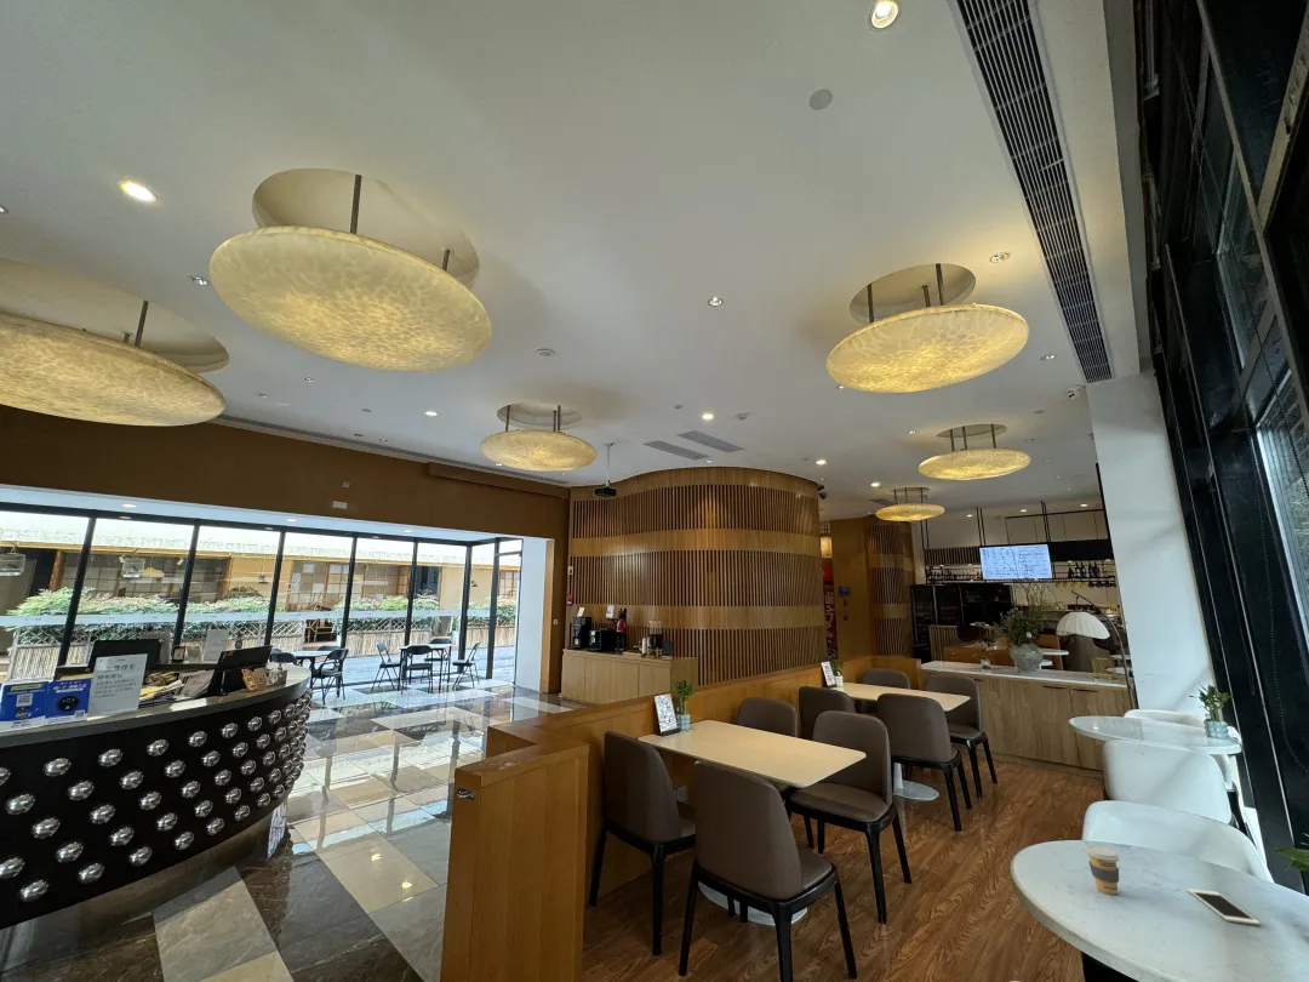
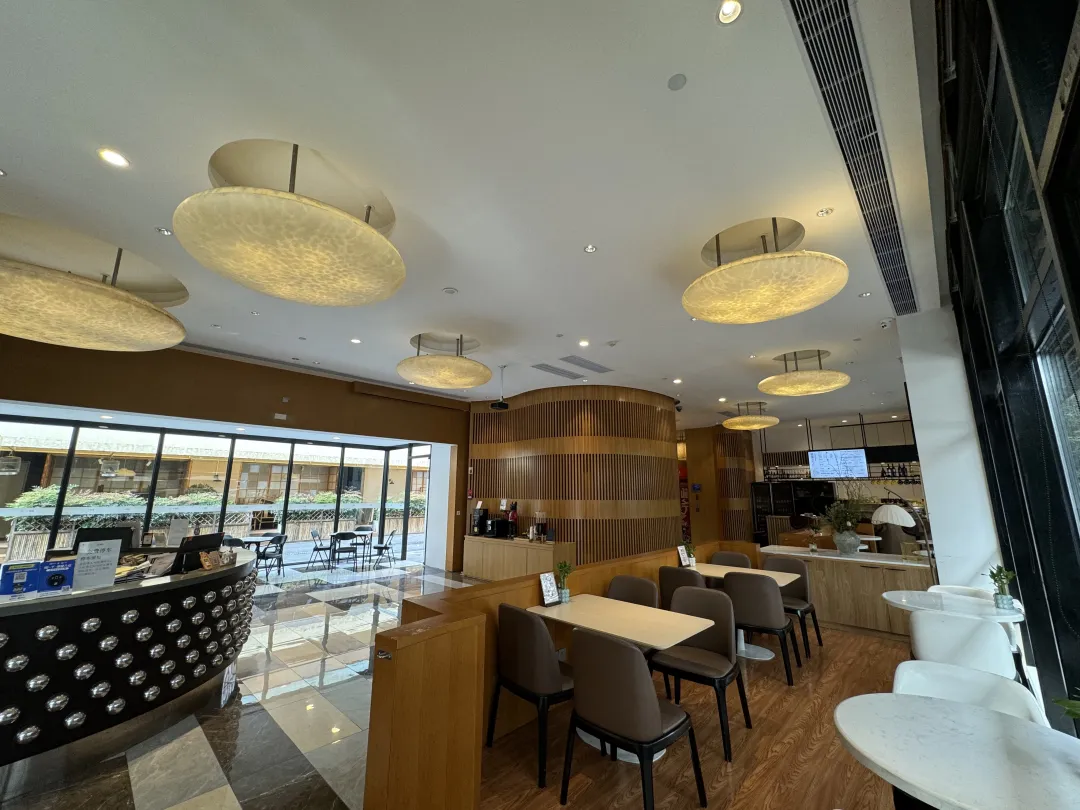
- coffee cup [1084,844,1120,896]
- cell phone [1185,887,1262,926]
